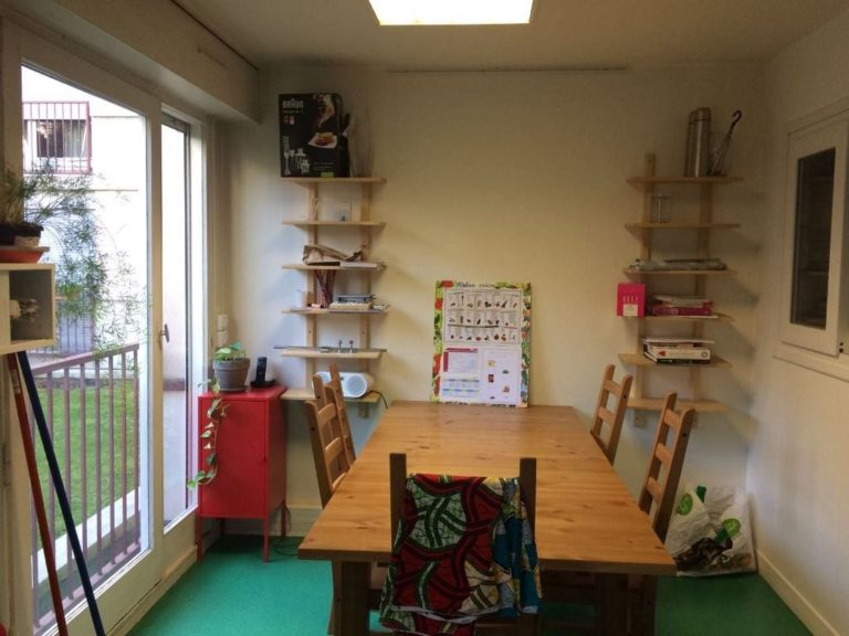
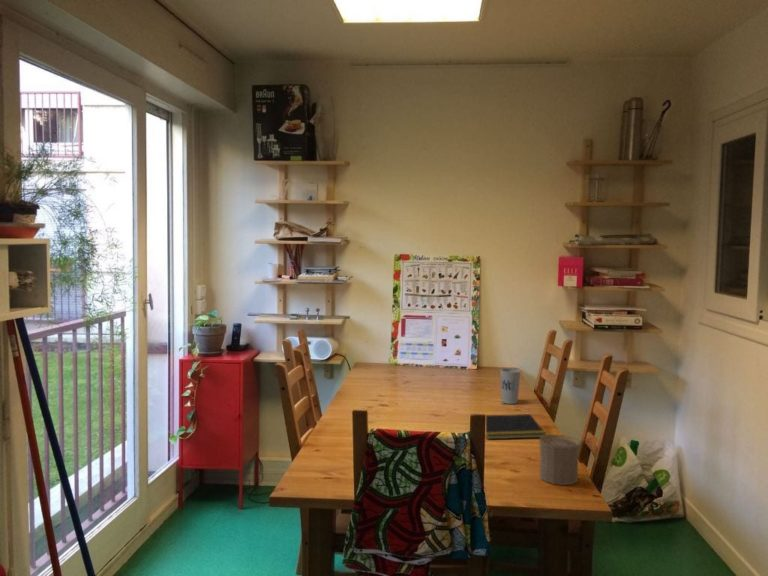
+ notepad [485,413,547,440]
+ cup [538,434,582,486]
+ cup [500,367,521,405]
